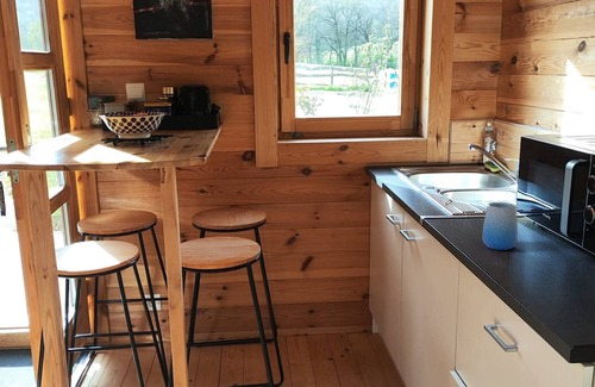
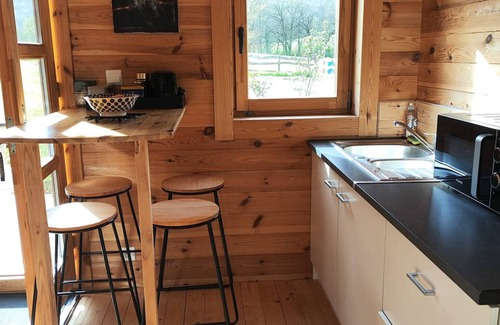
- cup [482,201,519,251]
